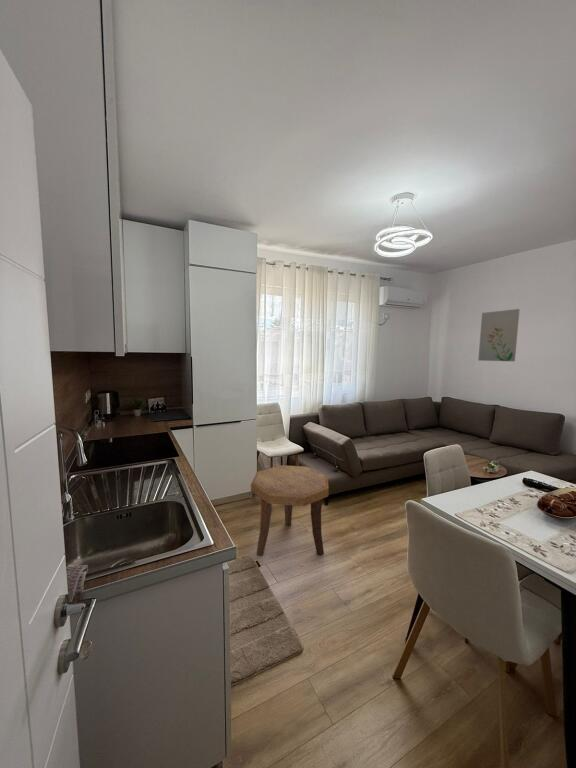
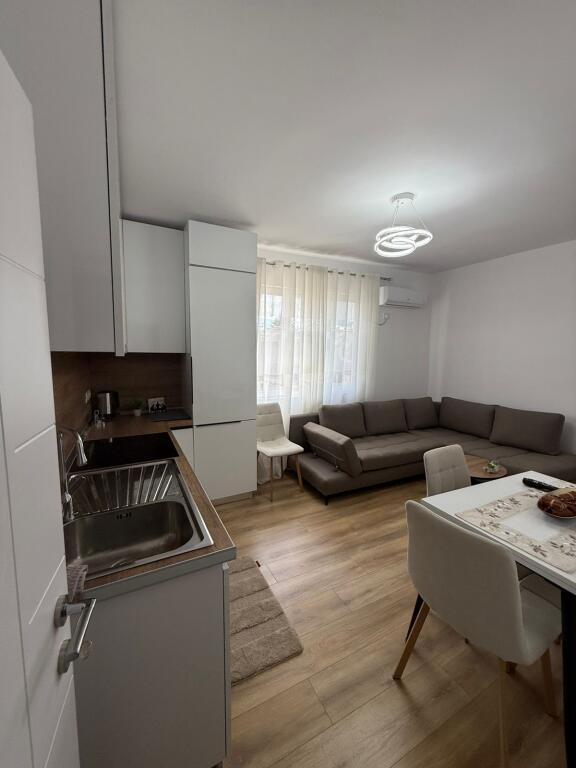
- wall art [477,308,521,362]
- side table [250,464,330,556]
